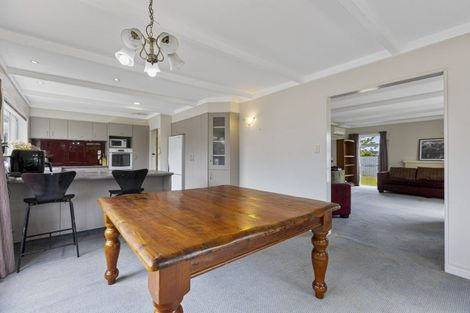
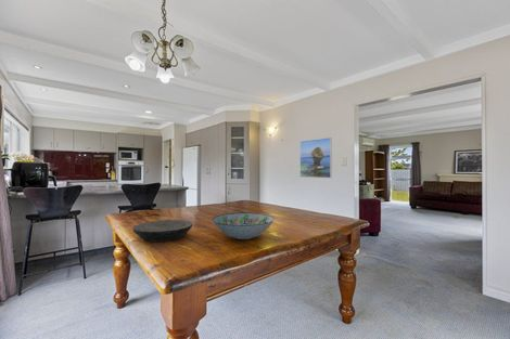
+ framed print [299,136,333,179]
+ plate [132,219,194,243]
+ decorative bowl [212,212,276,240]
